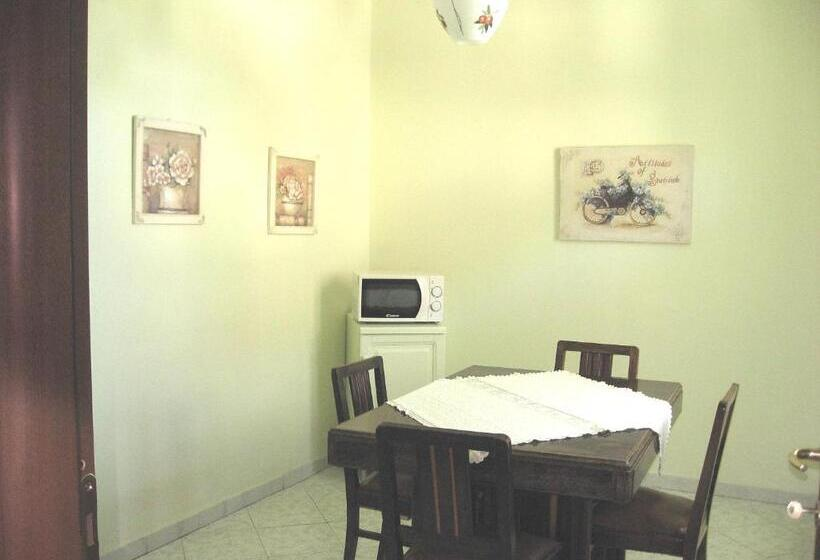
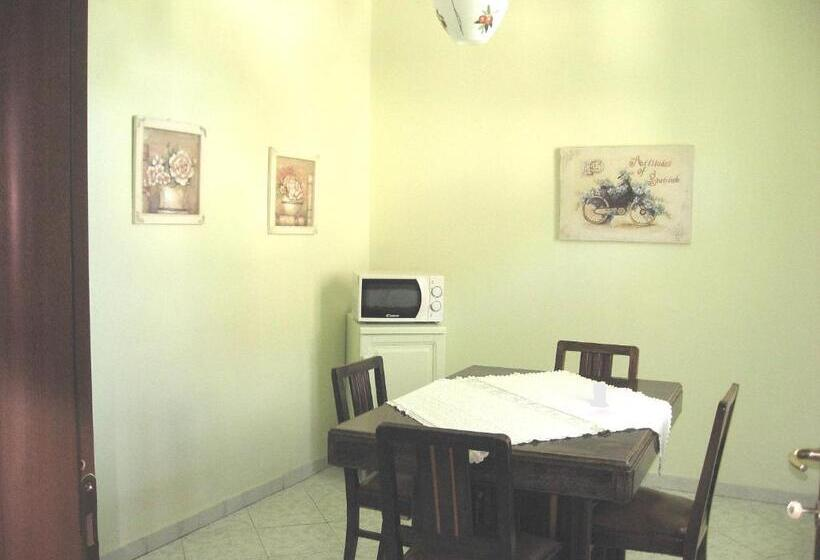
+ salt shaker [589,382,610,409]
